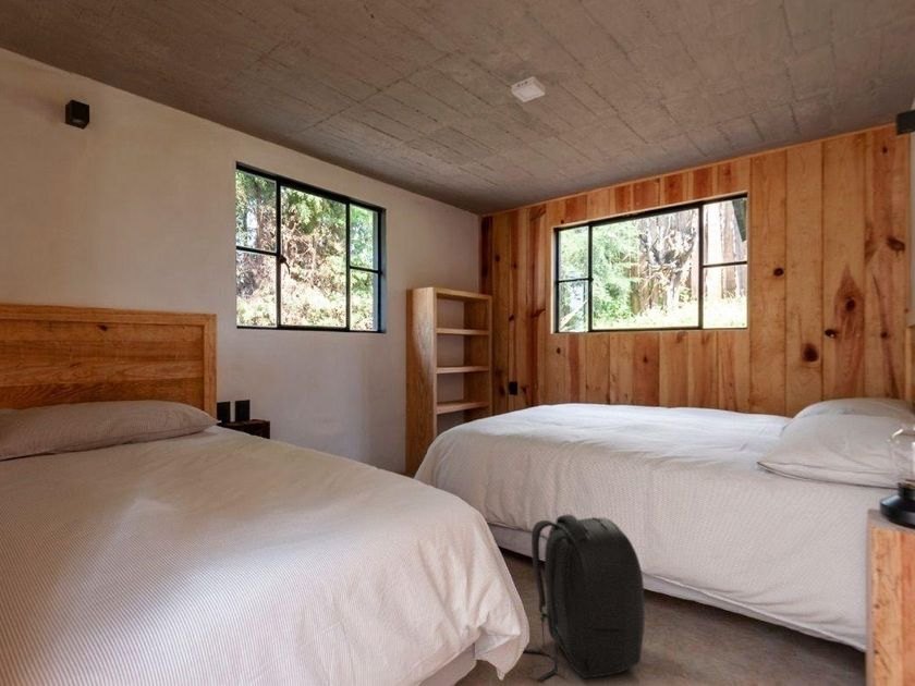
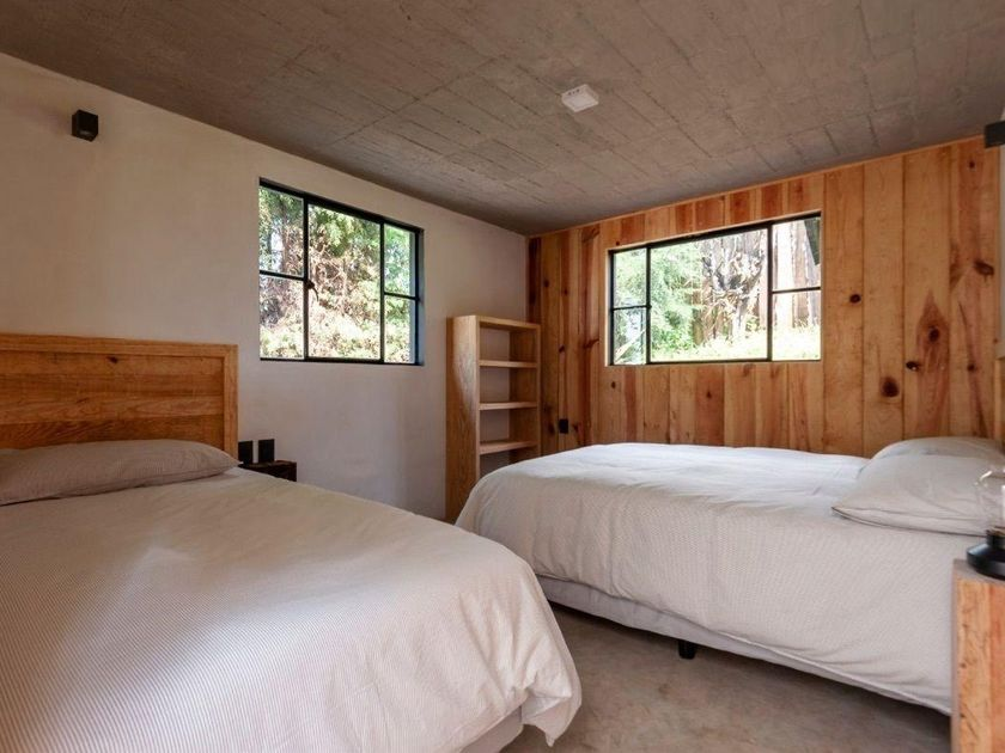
- backpack [523,514,645,683]
